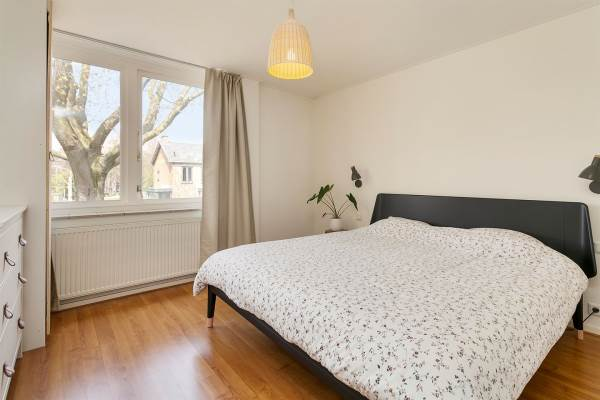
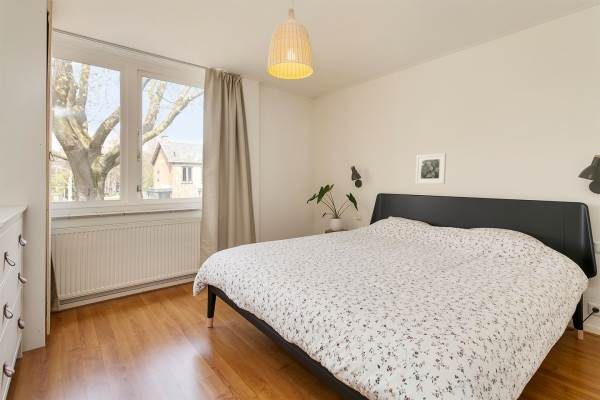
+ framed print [415,152,447,185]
